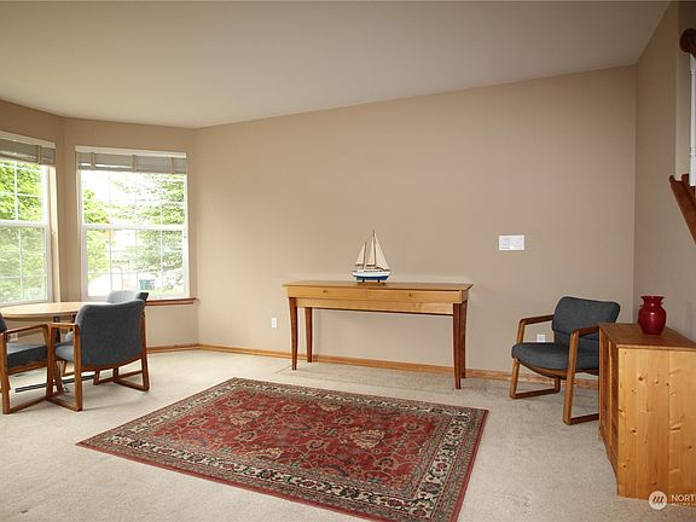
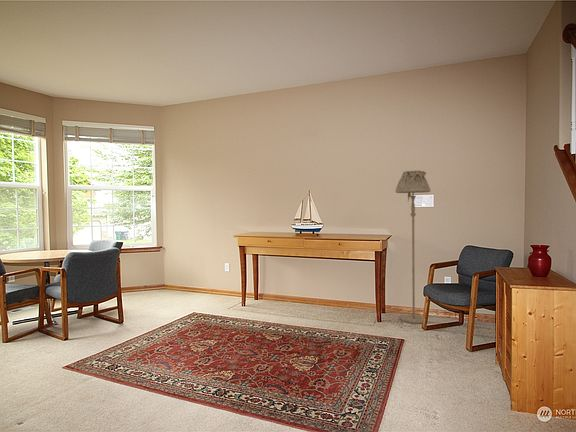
+ floor lamp [395,170,431,324]
